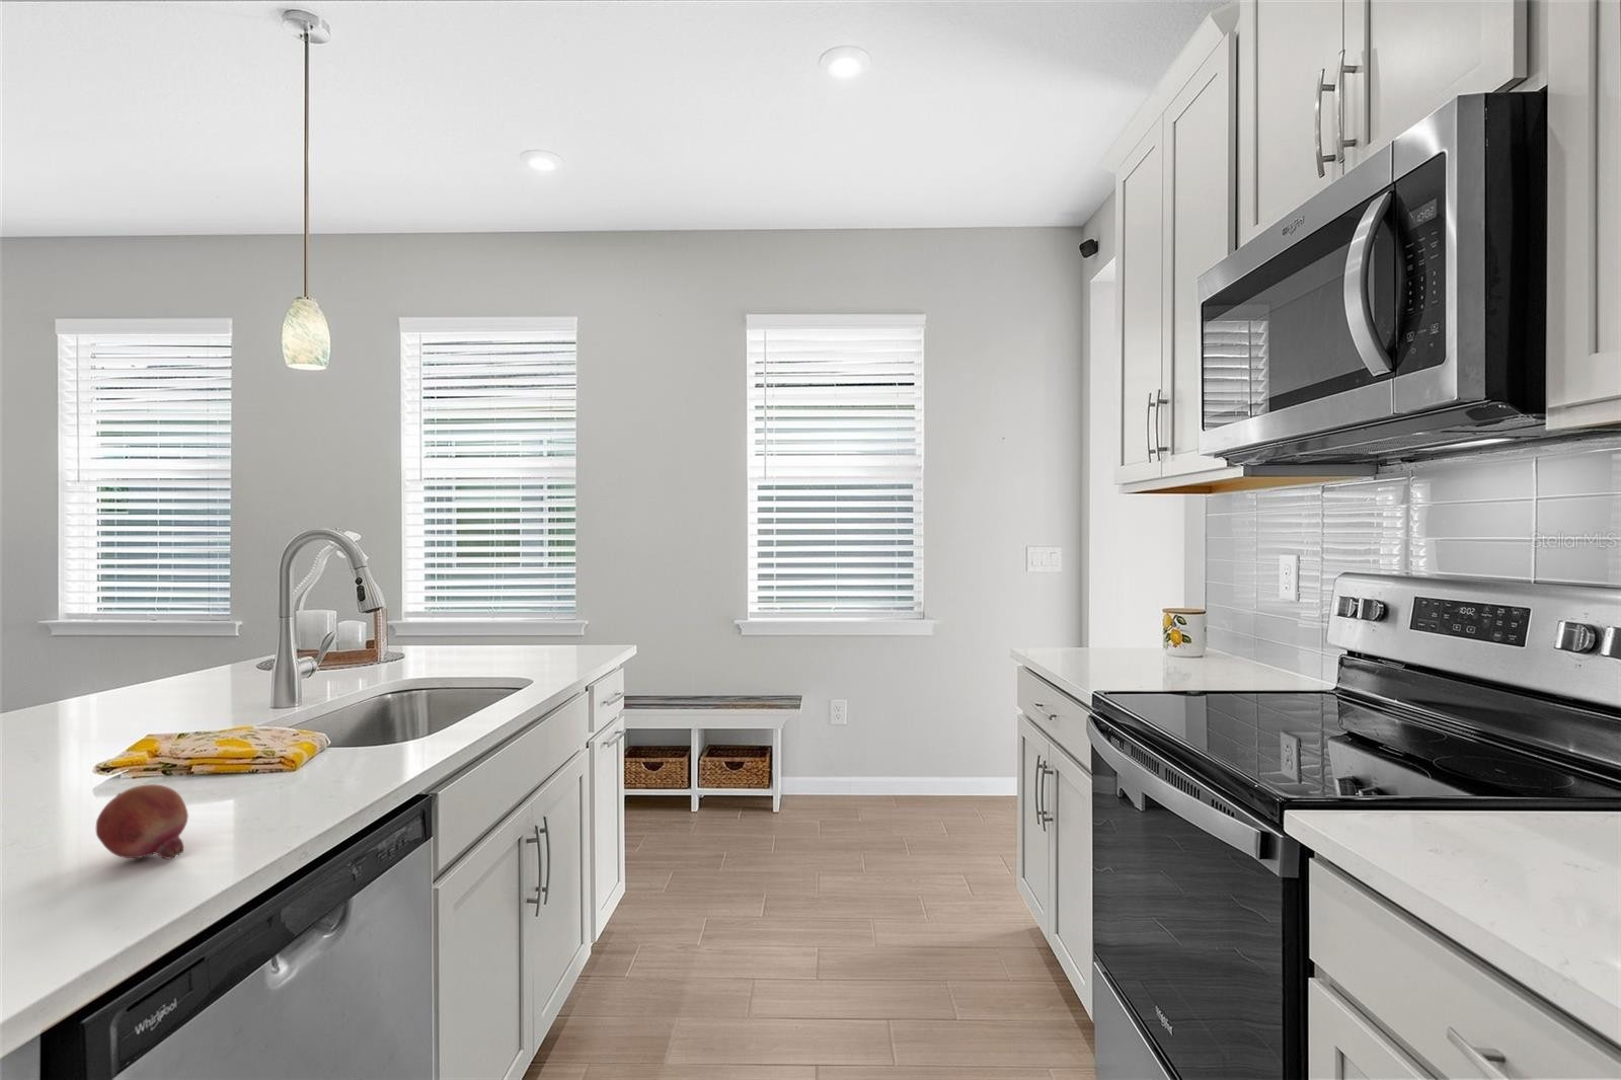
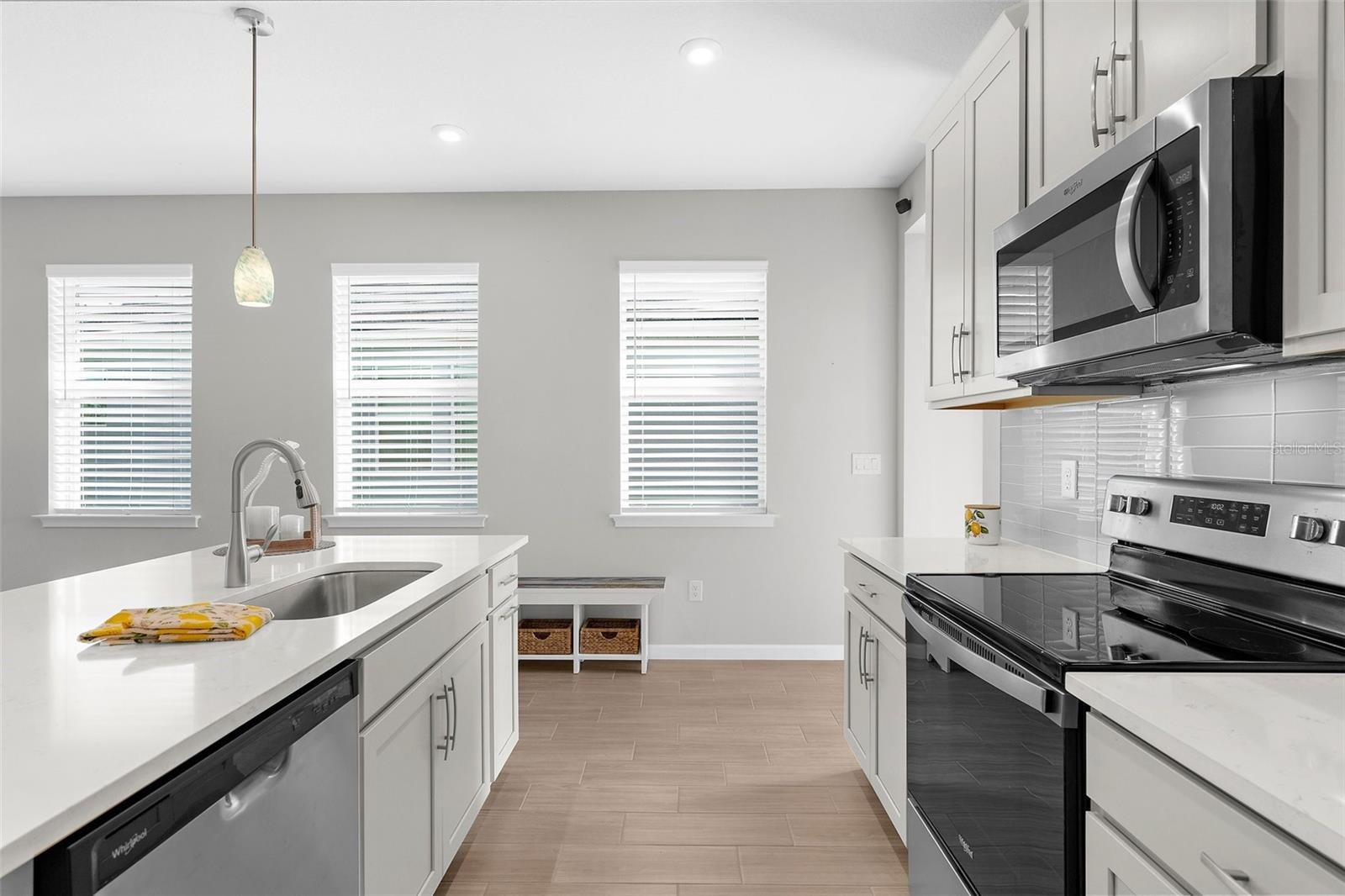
- fruit [95,783,189,861]
